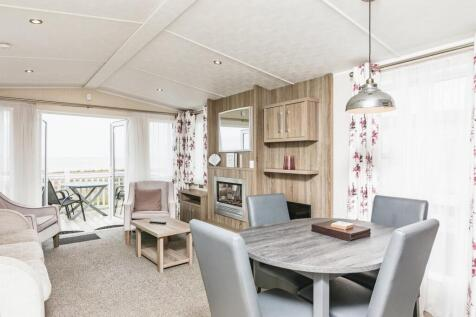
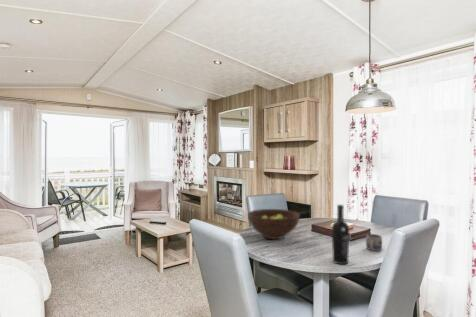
+ mug [365,233,383,252]
+ wine bottle [331,204,350,266]
+ fruit bowl [247,208,301,240]
